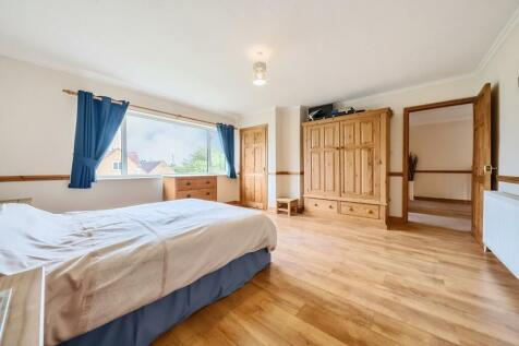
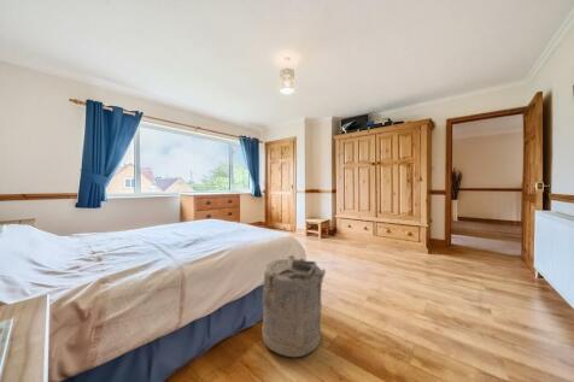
+ laundry hamper [260,254,327,358]
